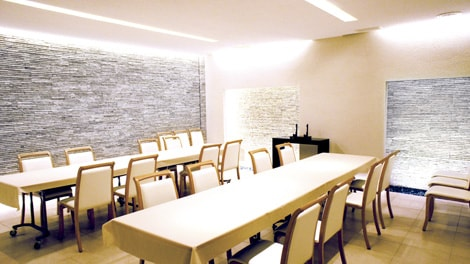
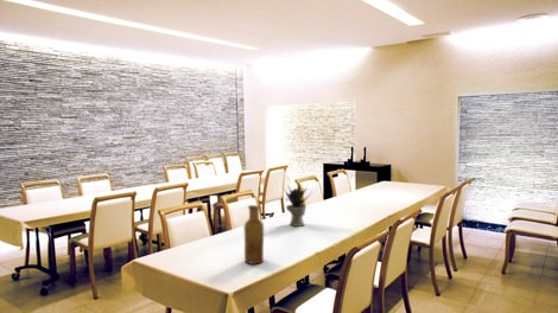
+ vase [242,204,265,266]
+ potted plant [284,181,313,228]
